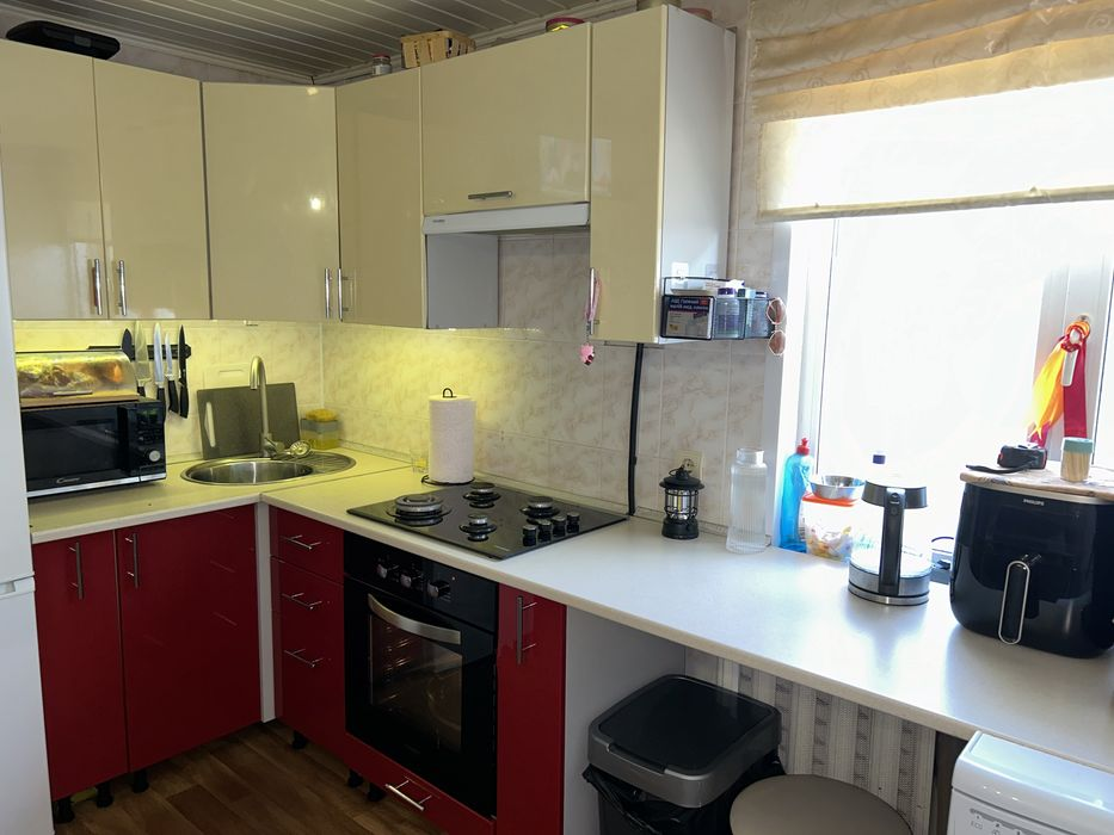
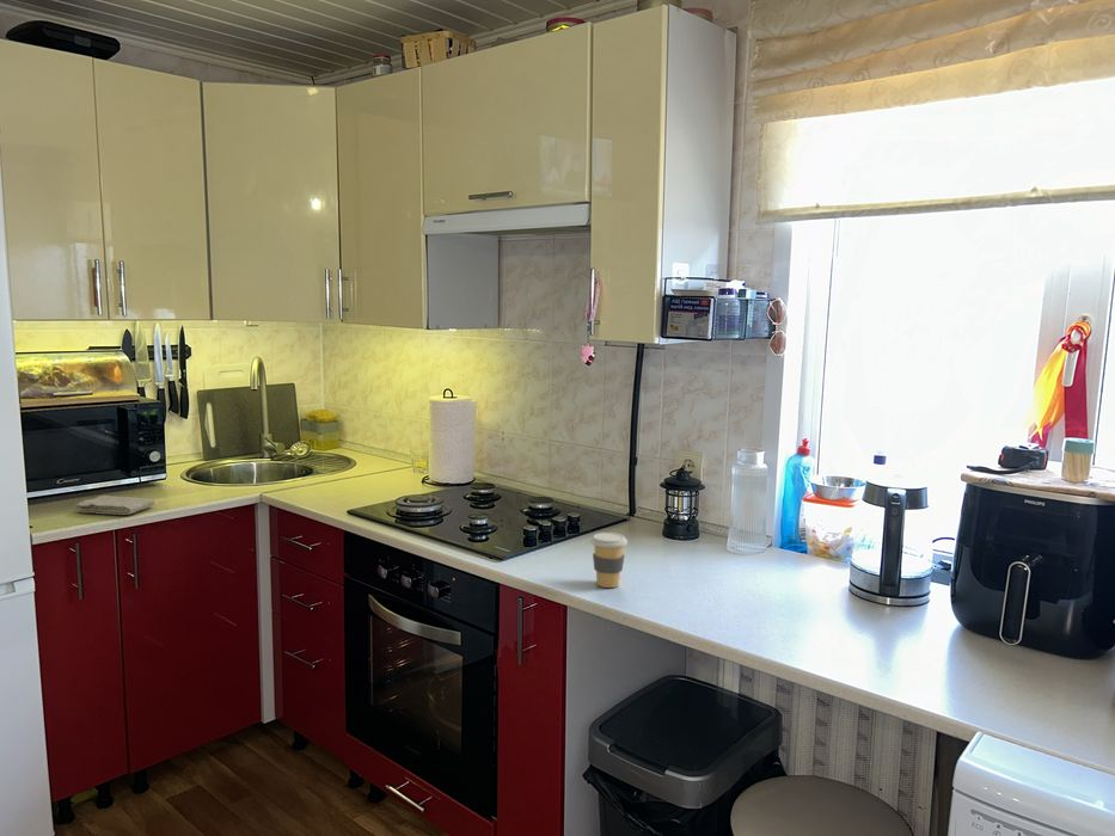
+ coffee cup [589,531,629,589]
+ washcloth [74,494,155,516]
